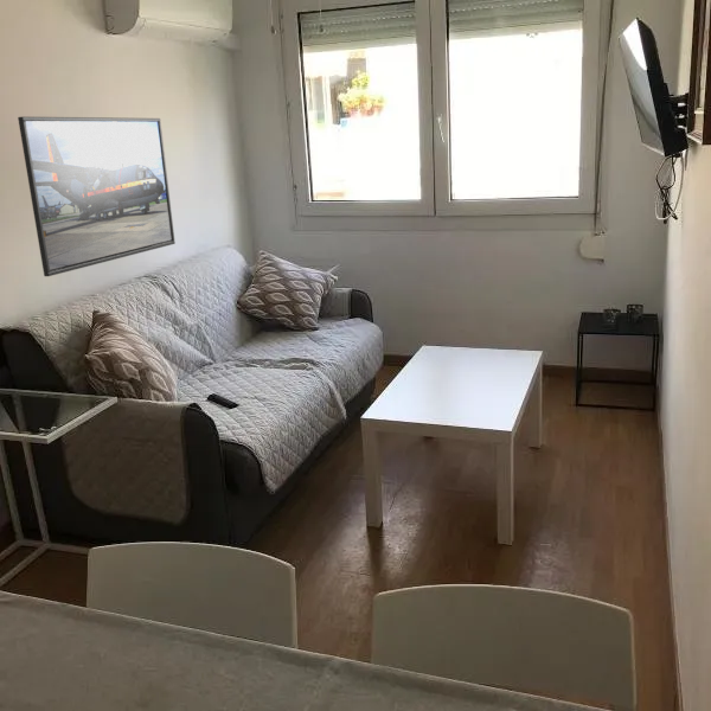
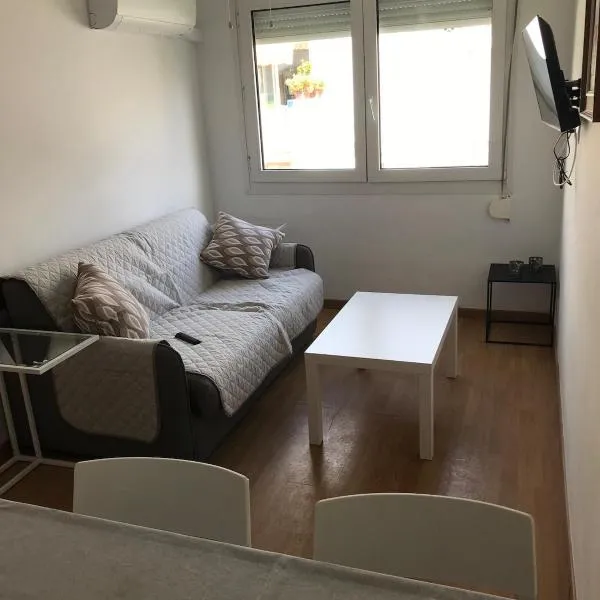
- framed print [17,116,177,277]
